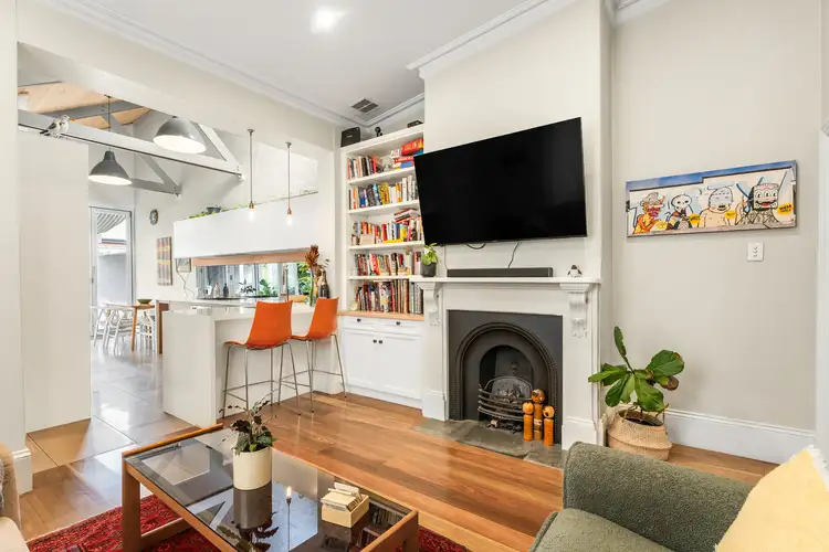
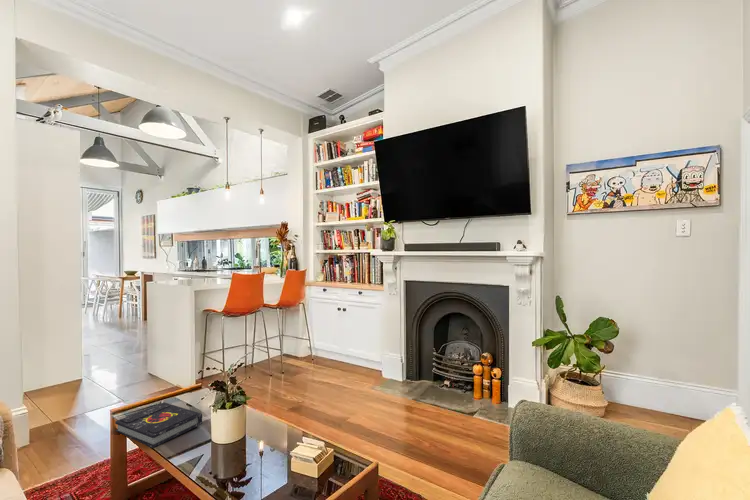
+ book [114,401,203,449]
